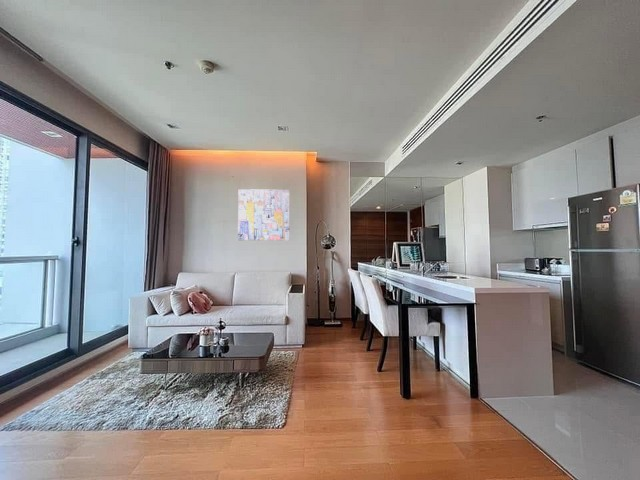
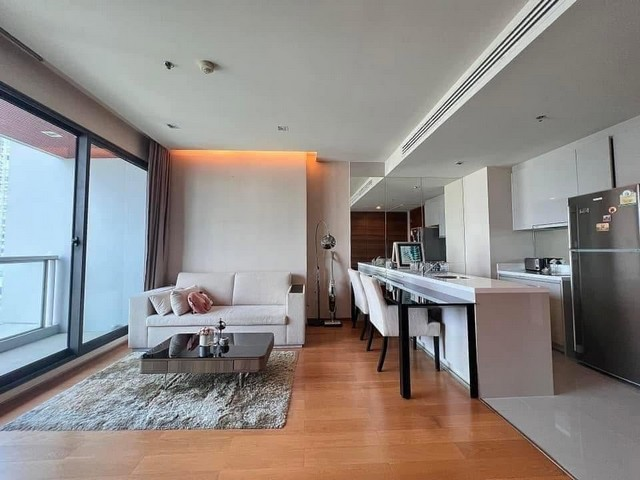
- wall art [237,188,291,241]
